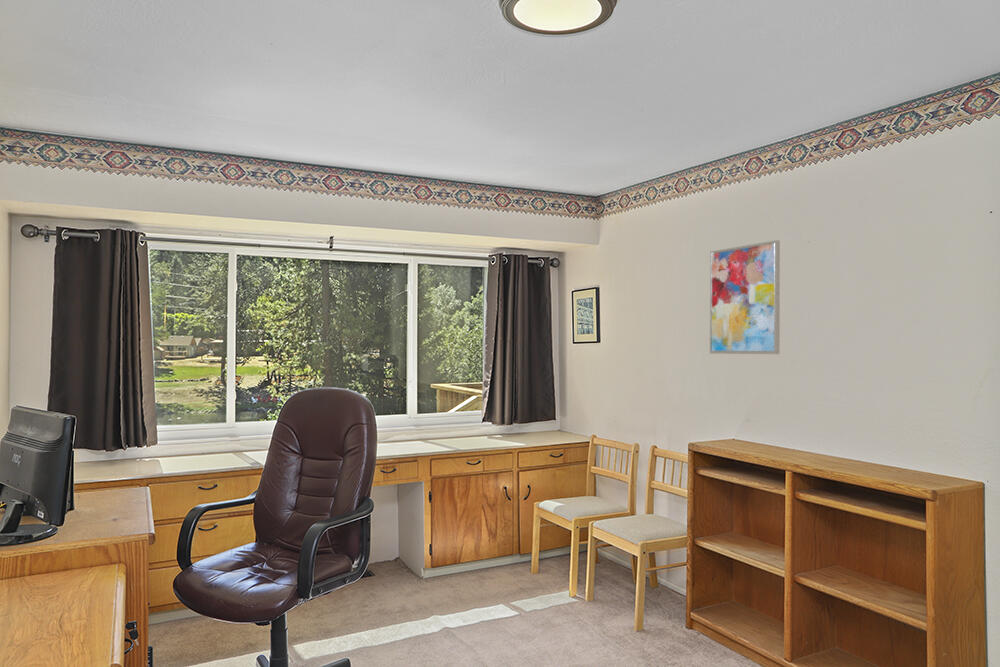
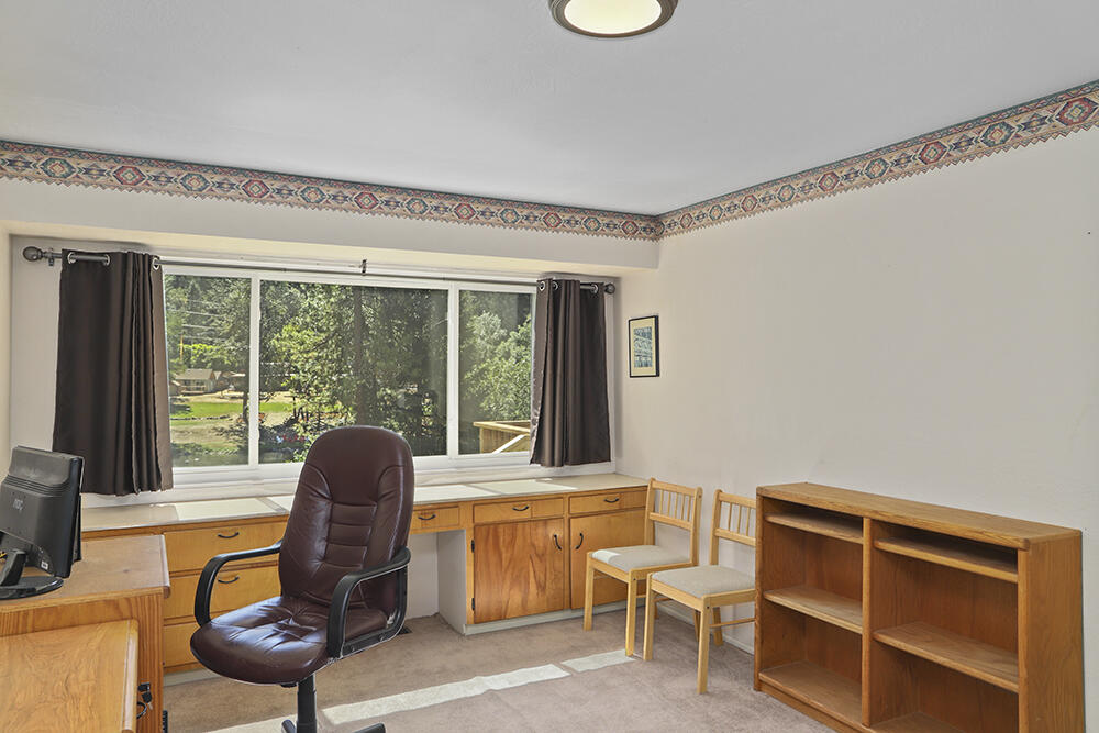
- wall art [709,239,781,355]
